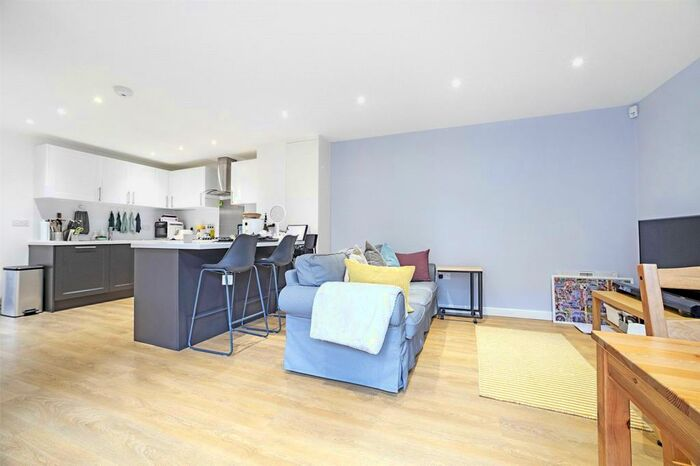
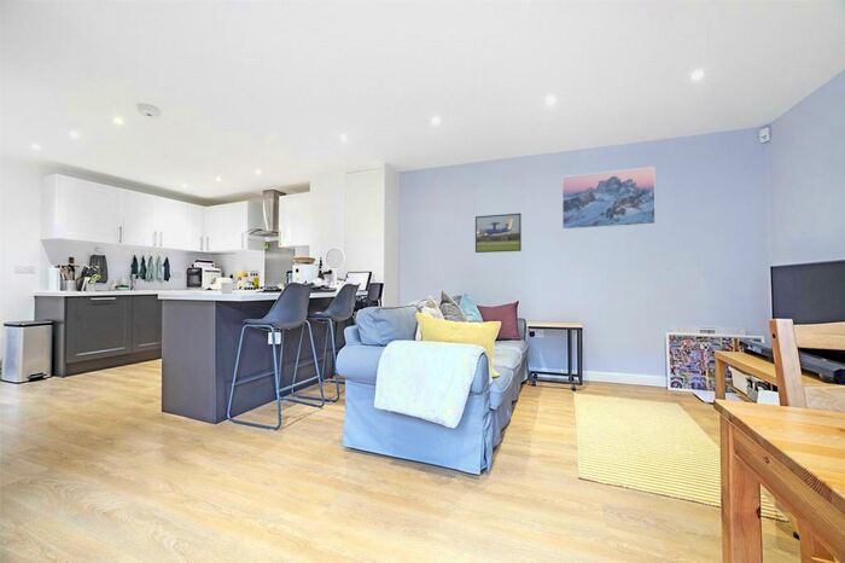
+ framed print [561,166,657,231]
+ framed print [474,213,523,254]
